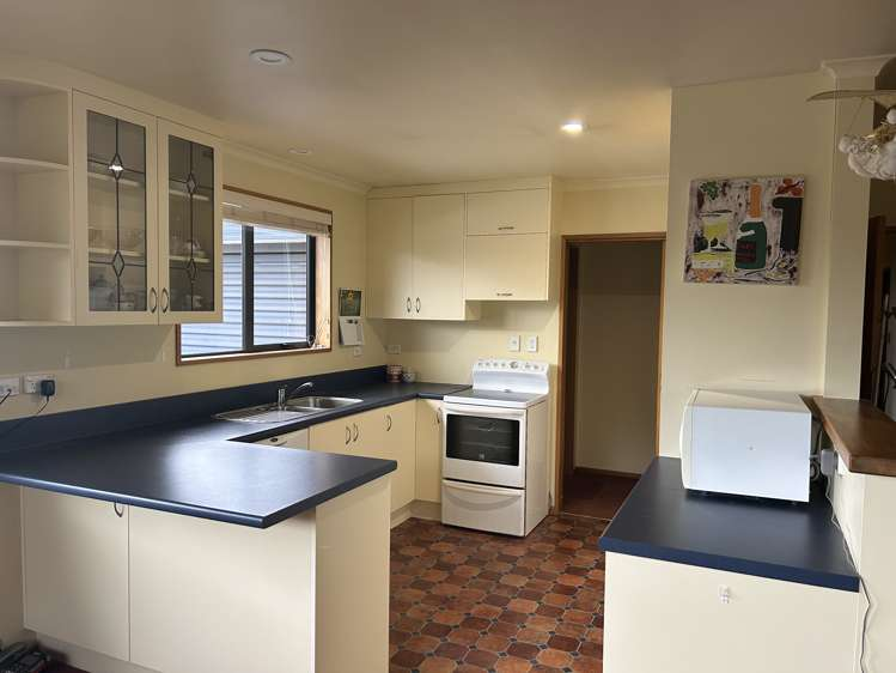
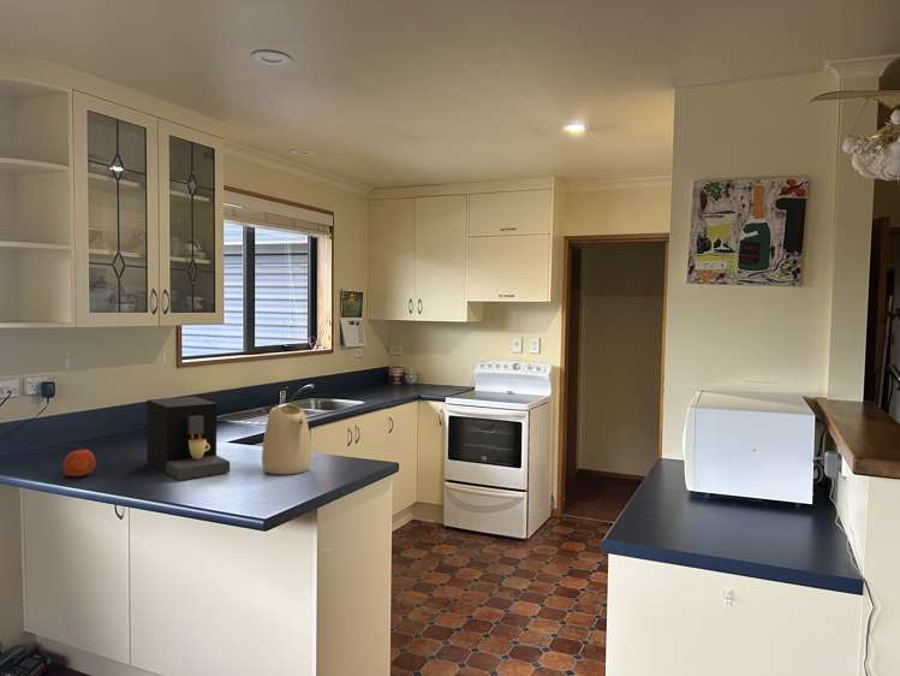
+ coffee maker [145,396,231,481]
+ kettle [261,403,312,475]
+ apple [62,445,97,478]
